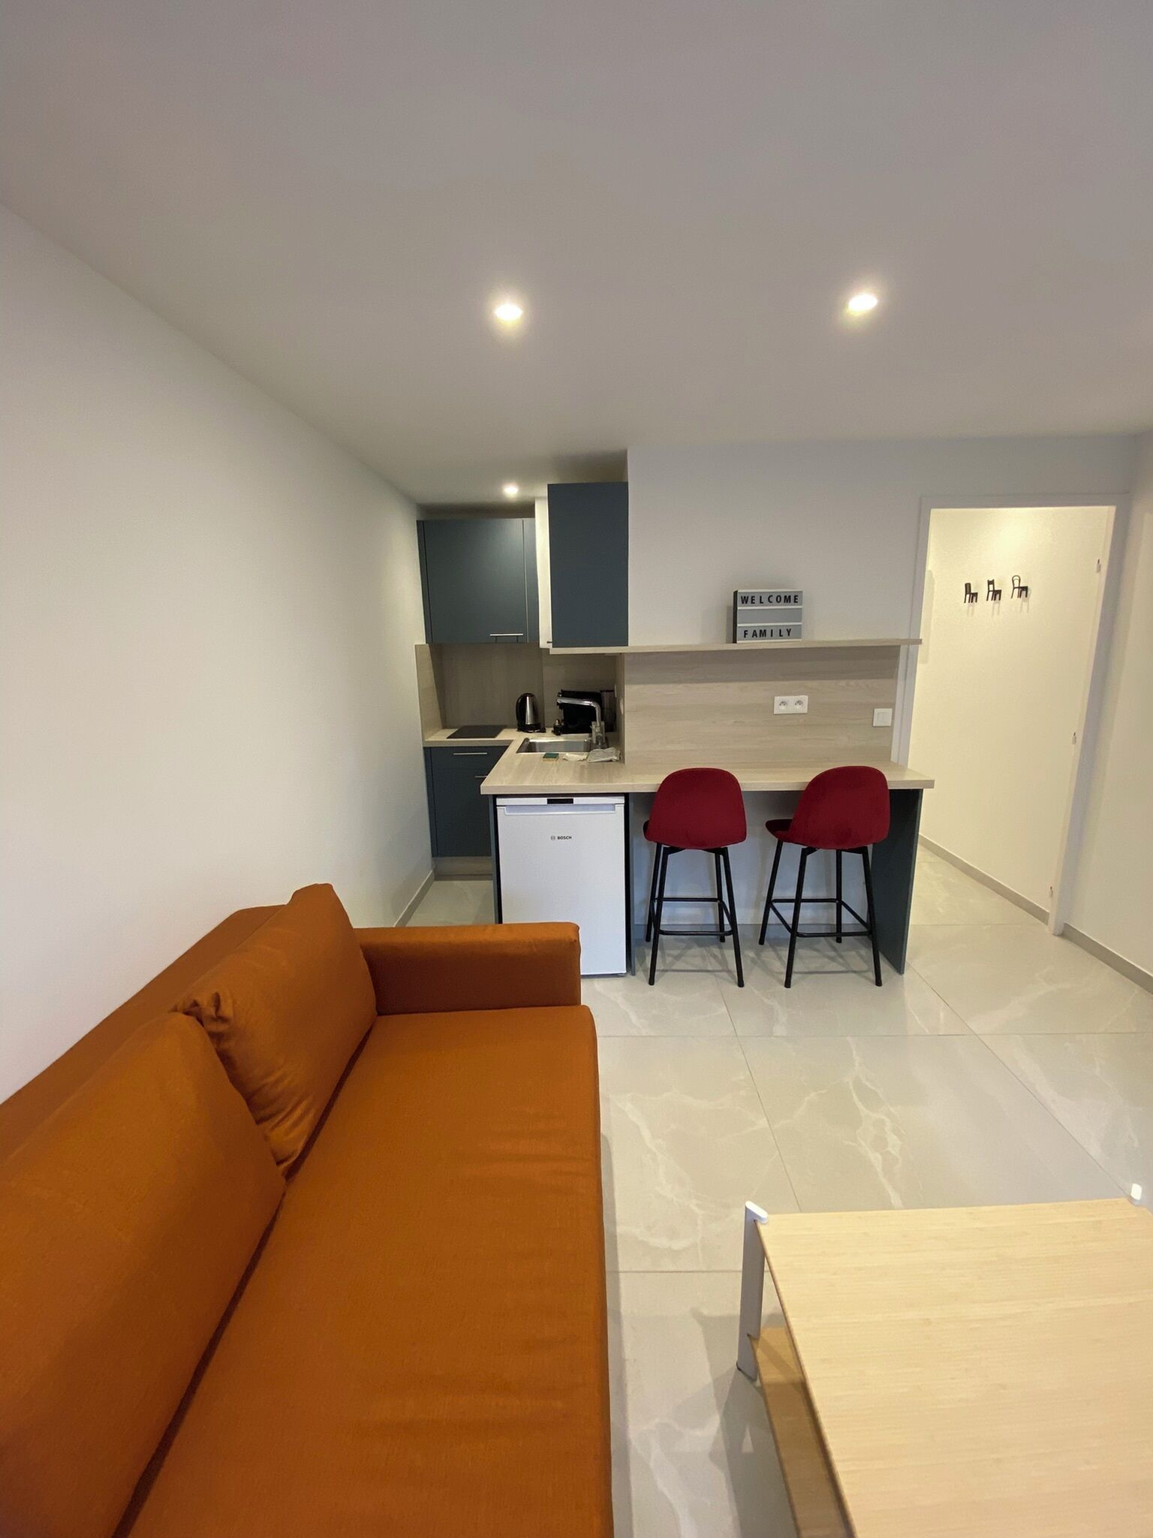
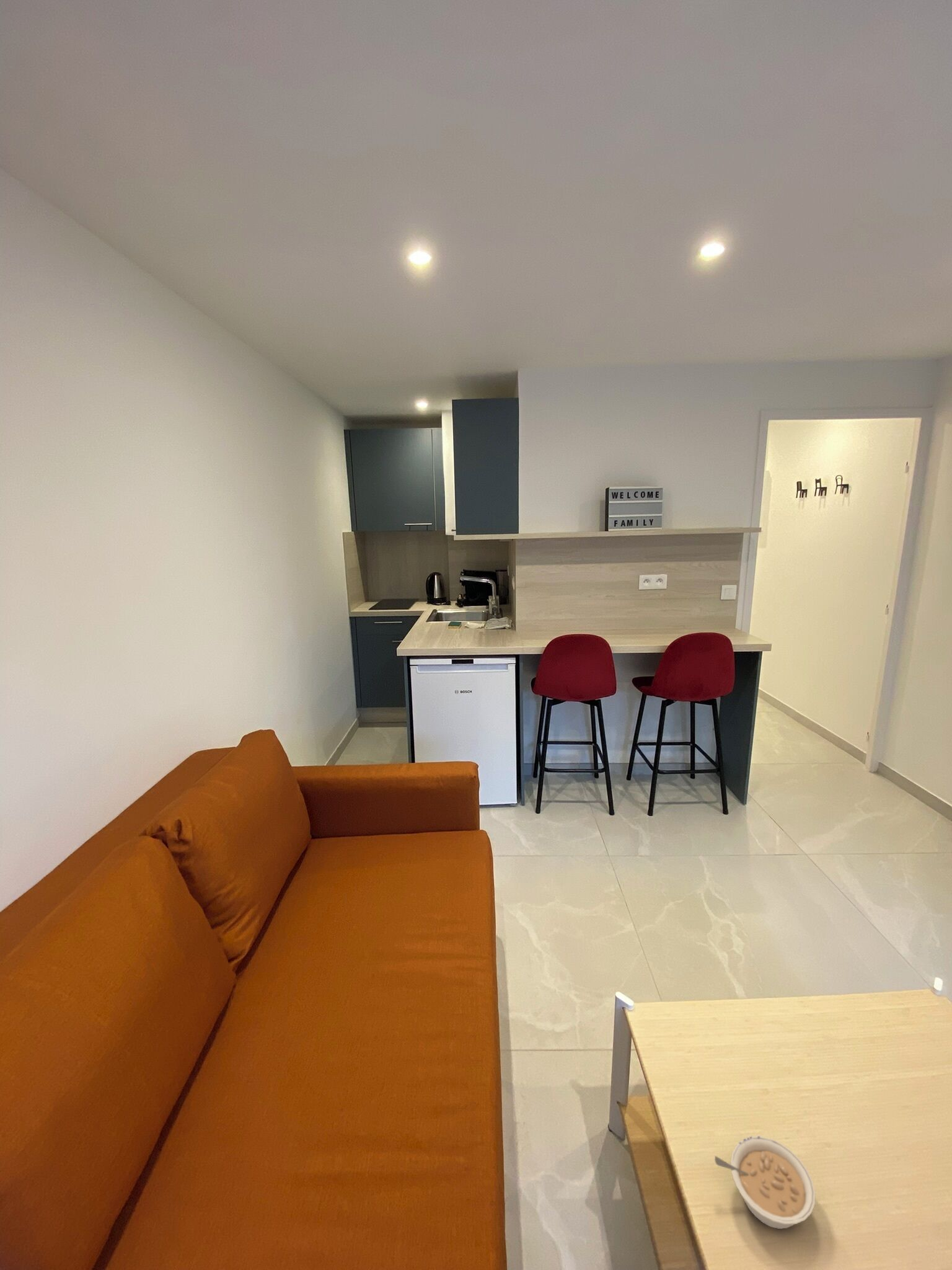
+ legume [714,1135,816,1230]
